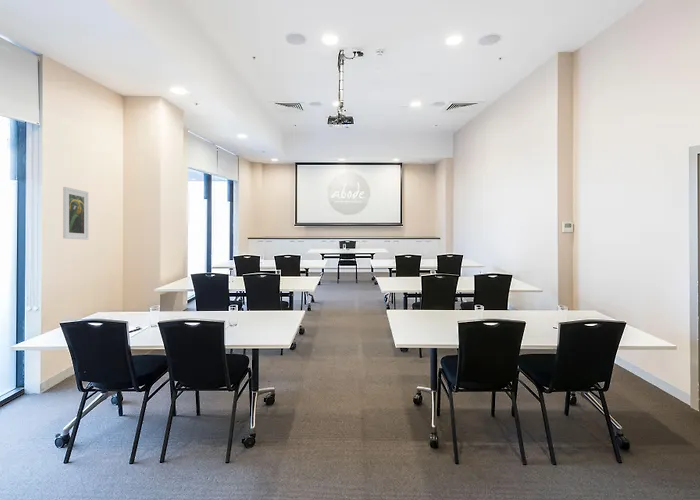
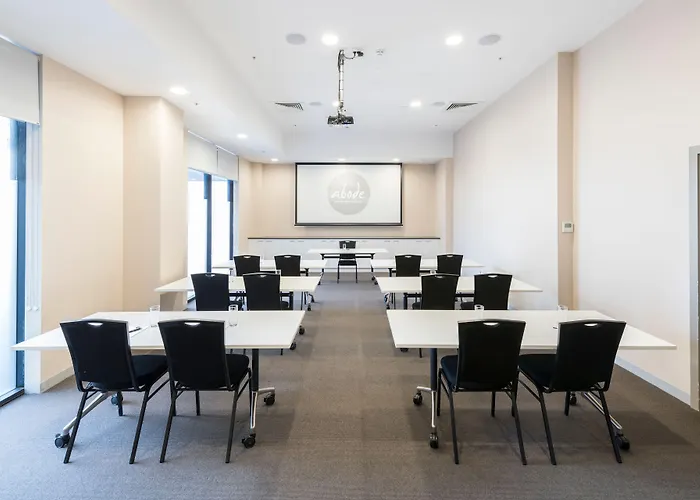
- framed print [62,186,89,241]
